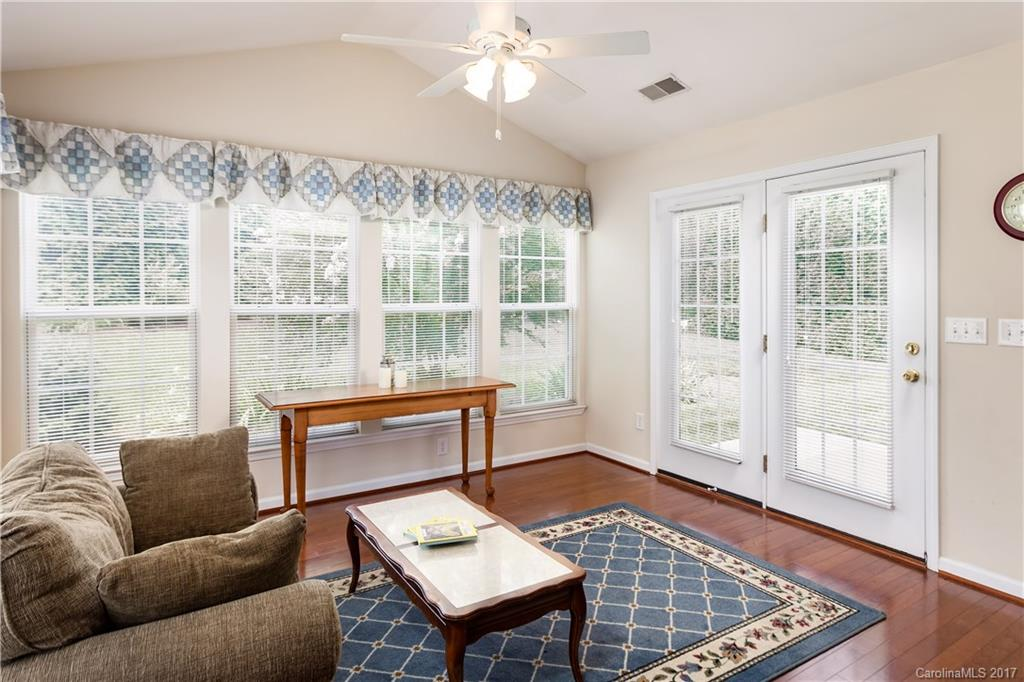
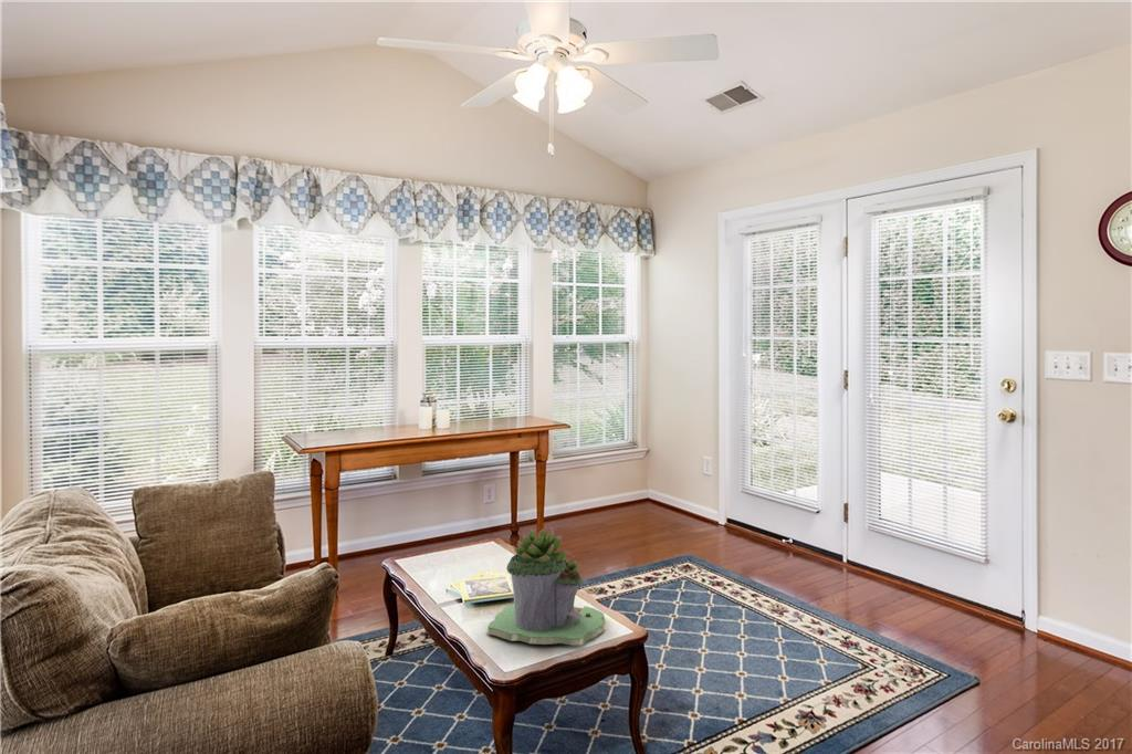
+ succulent planter [485,527,606,647]
